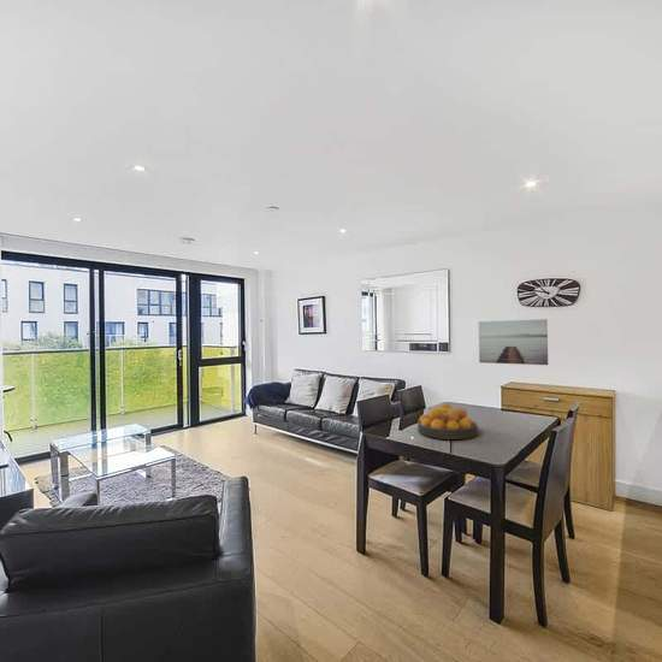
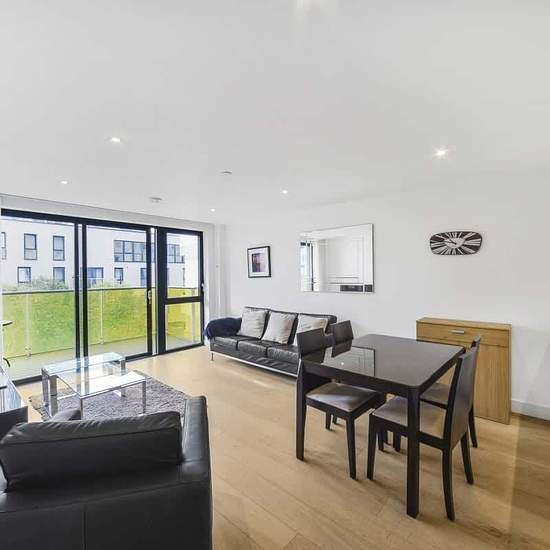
- fruit bowl [416,402,479,441]
- wall art [478,318,549,366]
